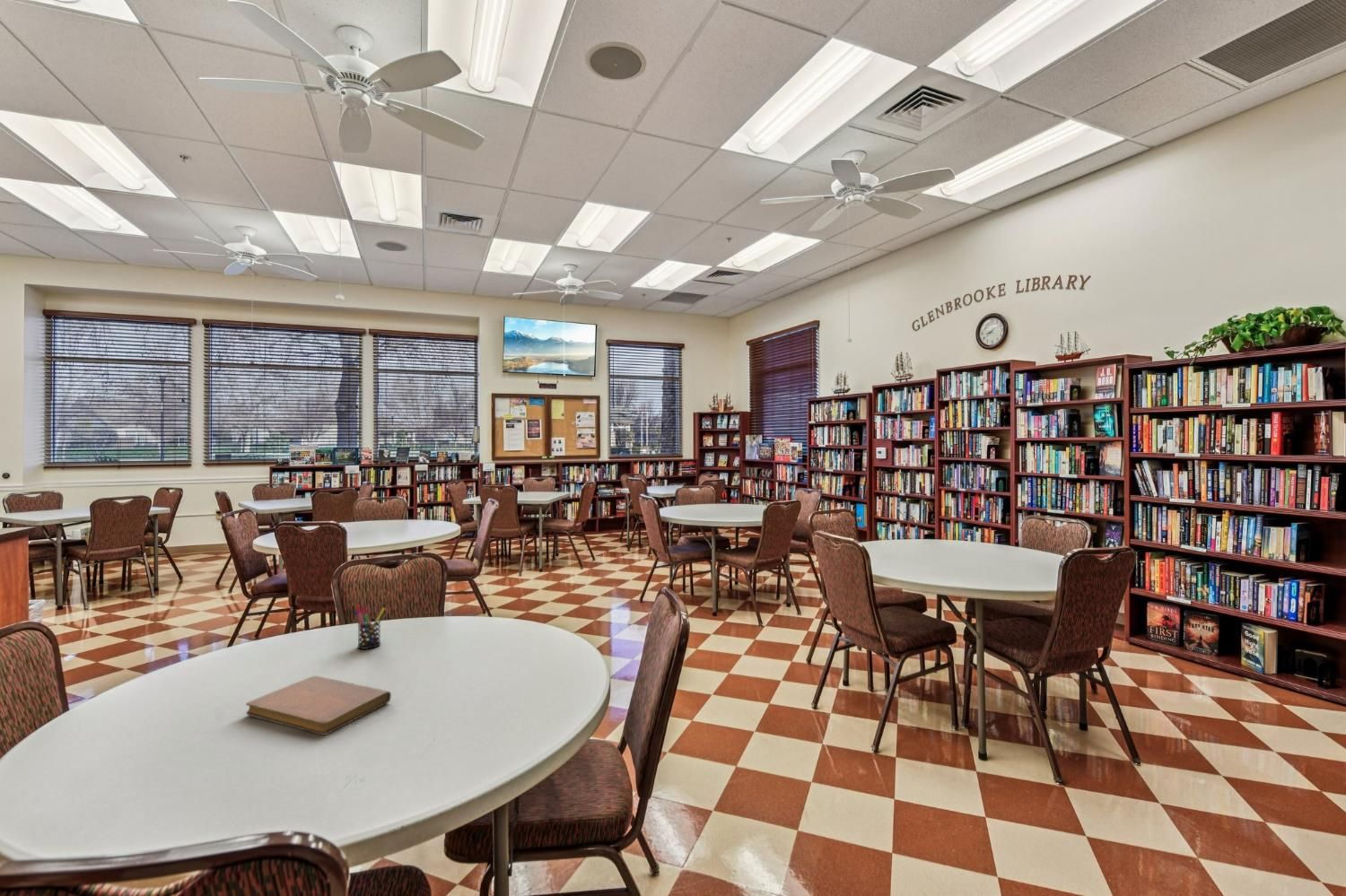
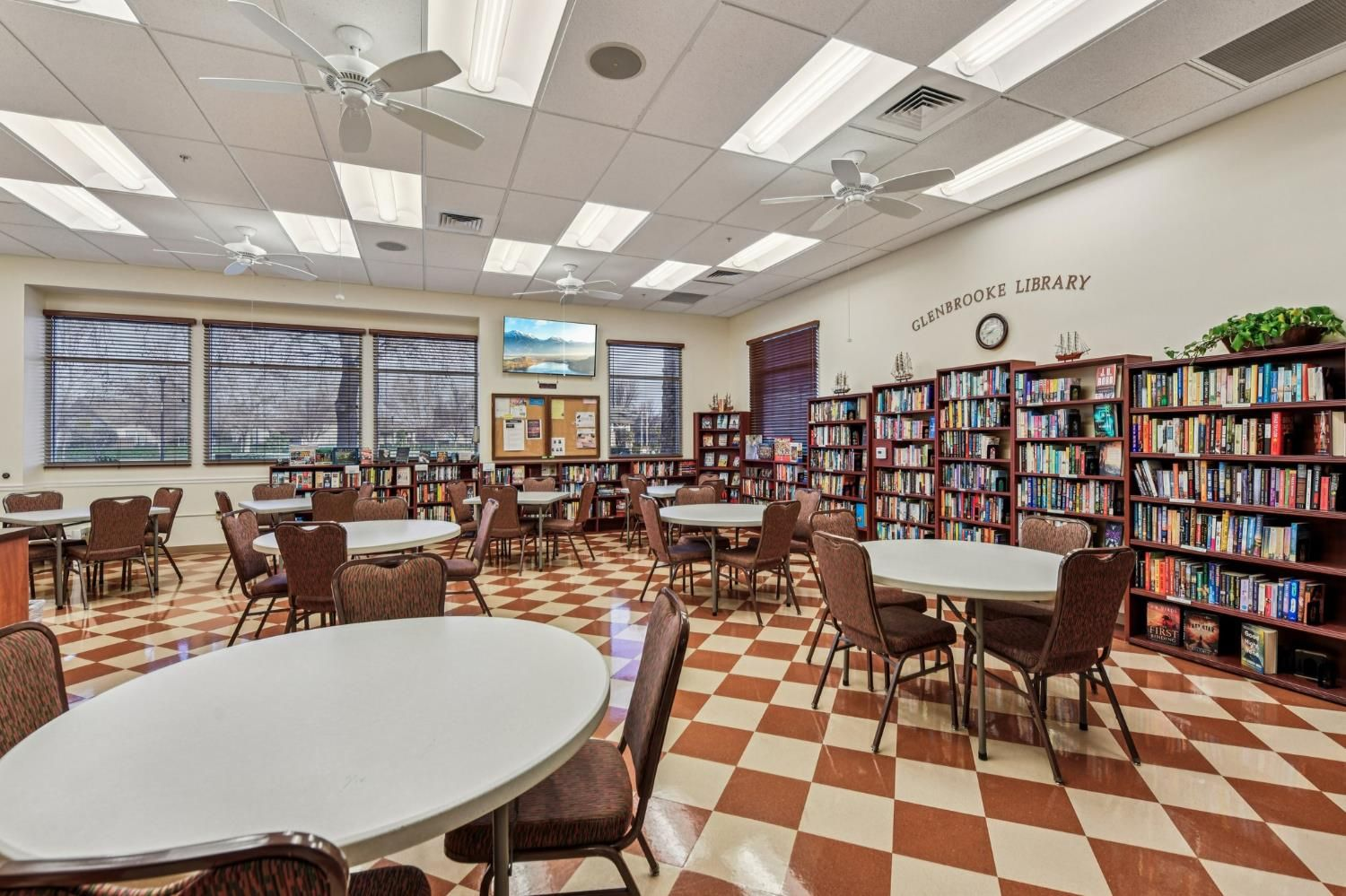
- pen holder [354,605,386,650]
- notebook [245,675,392,736]
